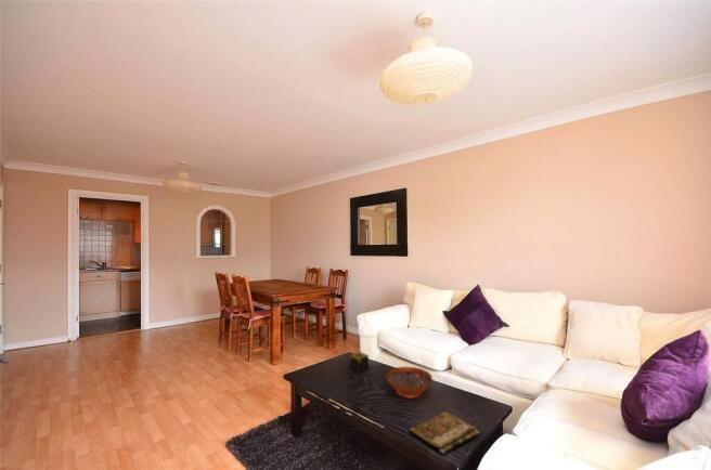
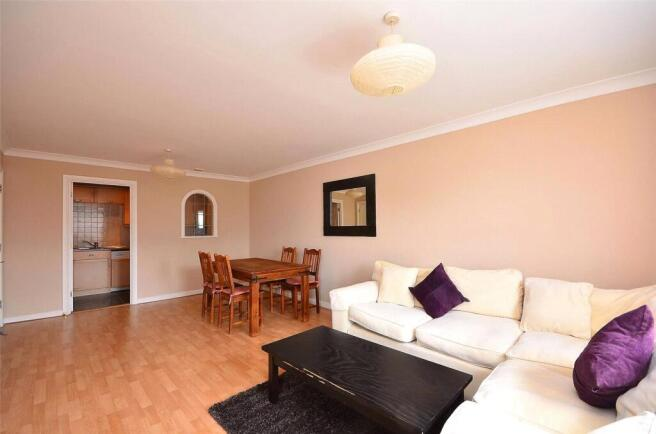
- decorative bowl [385,366,434,399]
- book [408,410,481,457]
- candle [349,351,370,374]
